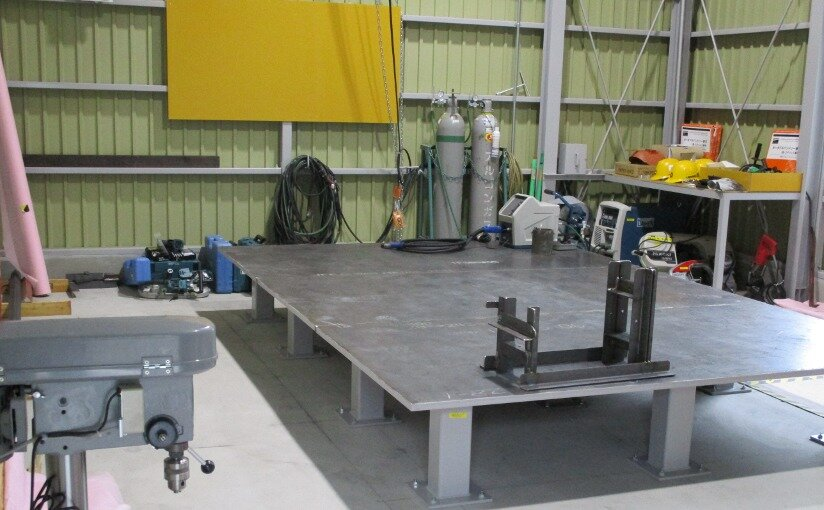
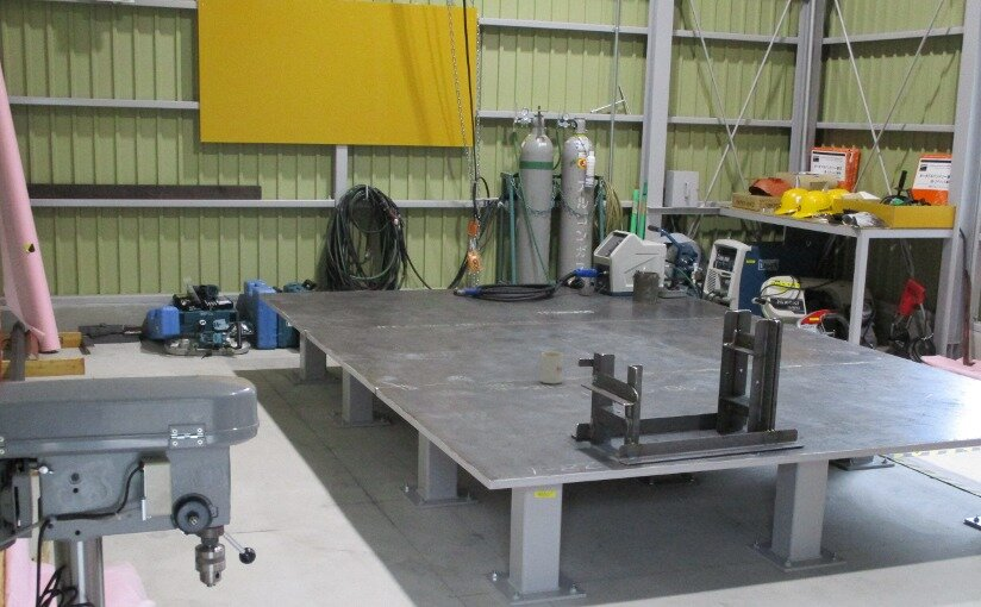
+ mug [539,350,564,384]
